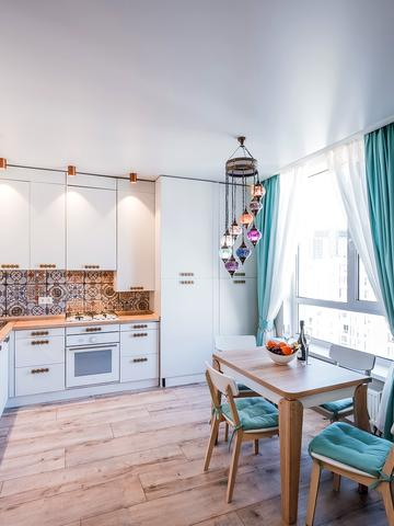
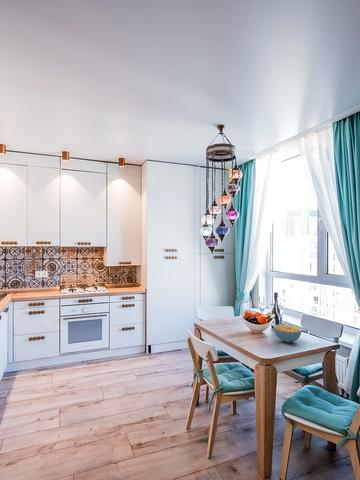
+ cereal bowl [272,323,303,344]
